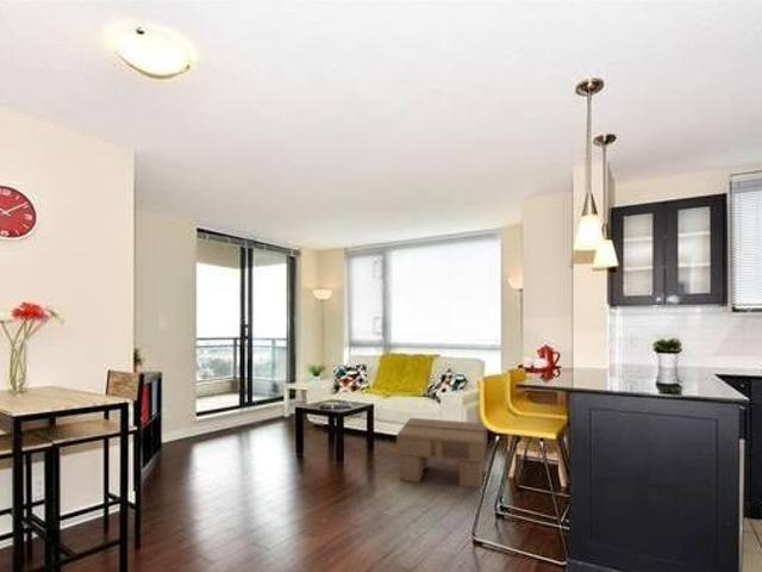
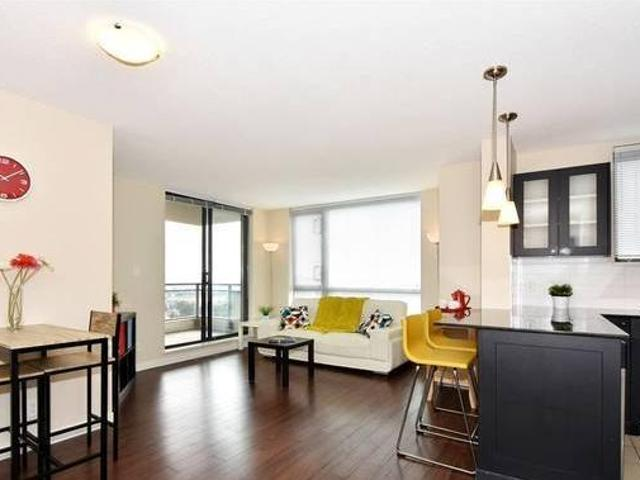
- footstool [395,417,488,489]
